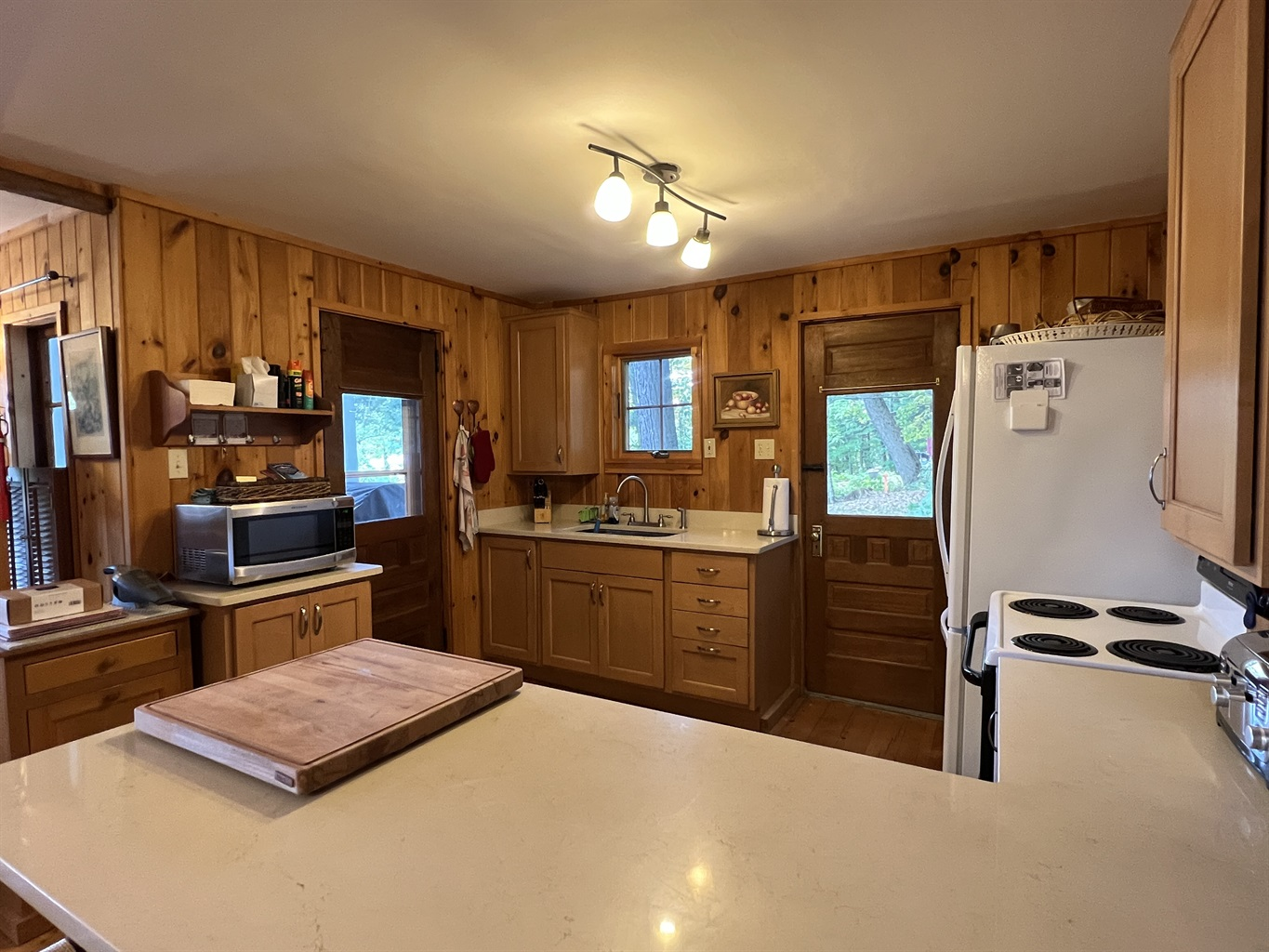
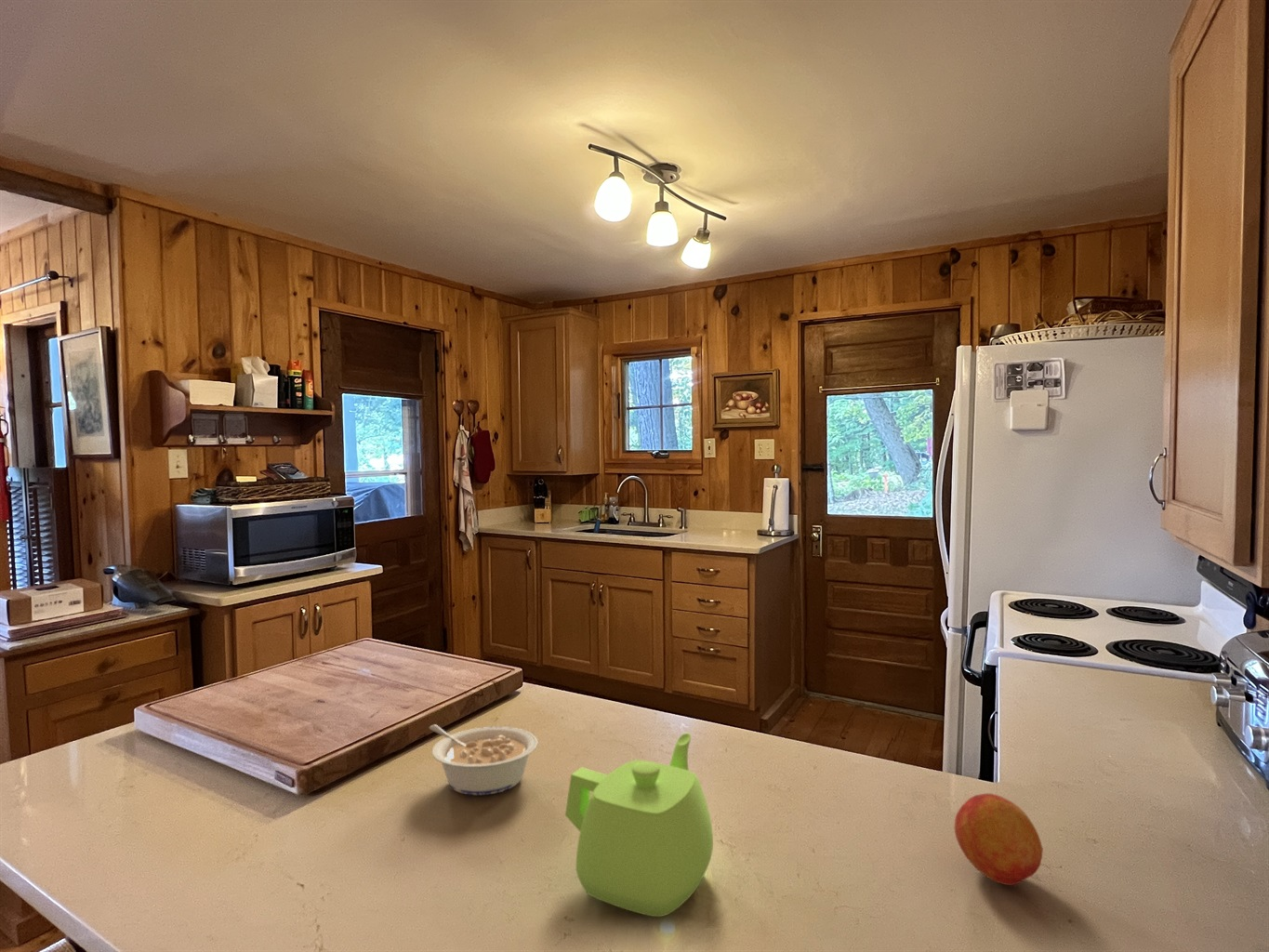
+ teapot [564,733,714,918]
+ fruit [953,793,1044,886]
+ legume [429,723,539,796]
